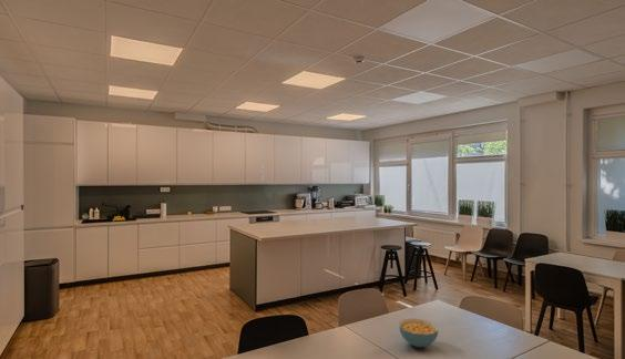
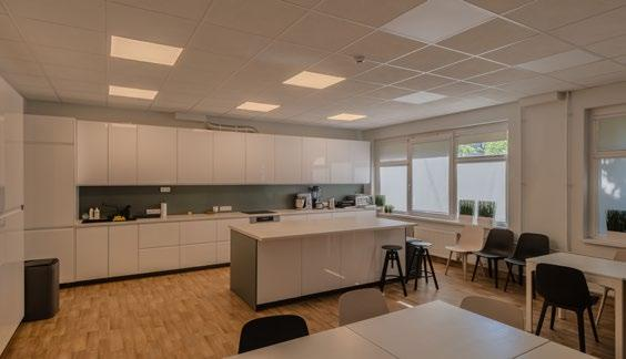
- cereal bowl [398,317,439,349]
